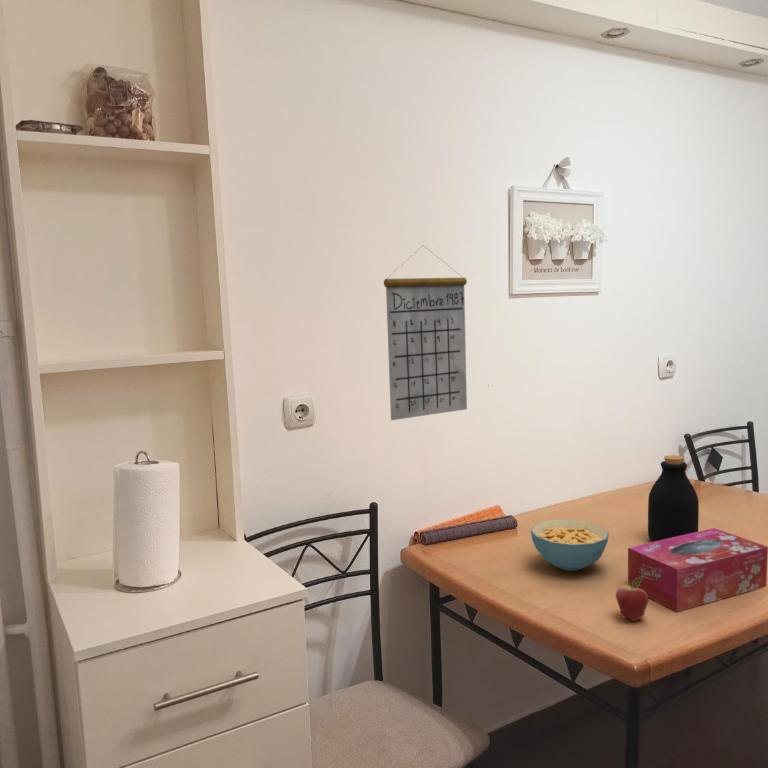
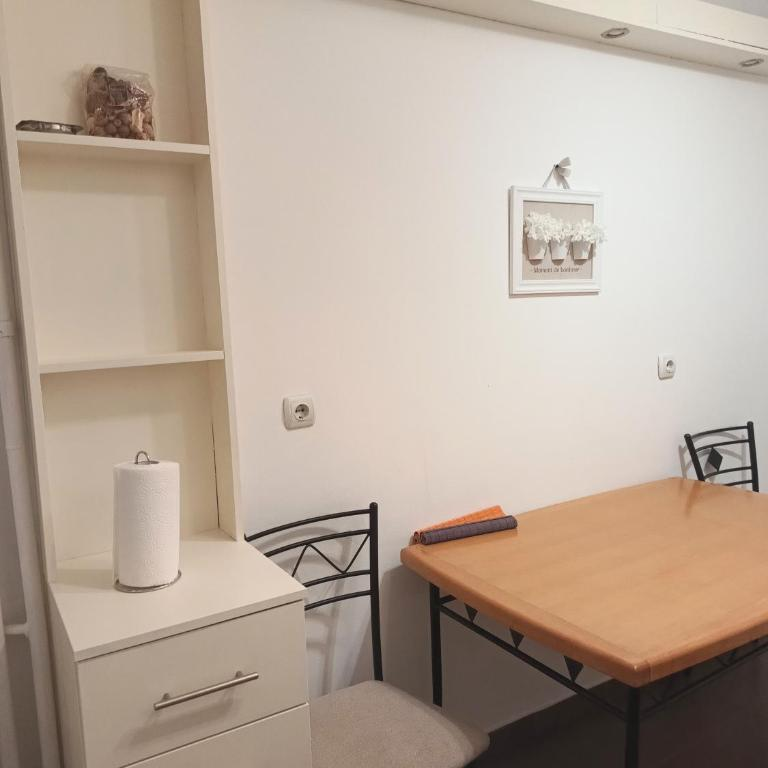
- cereal bowl [530,518,610,572]
- bottle [647,454,700,542]
- calendar [383,244,468,421]
- fruit [615,576,649,622]
- tissue box [627,527,768,613]
